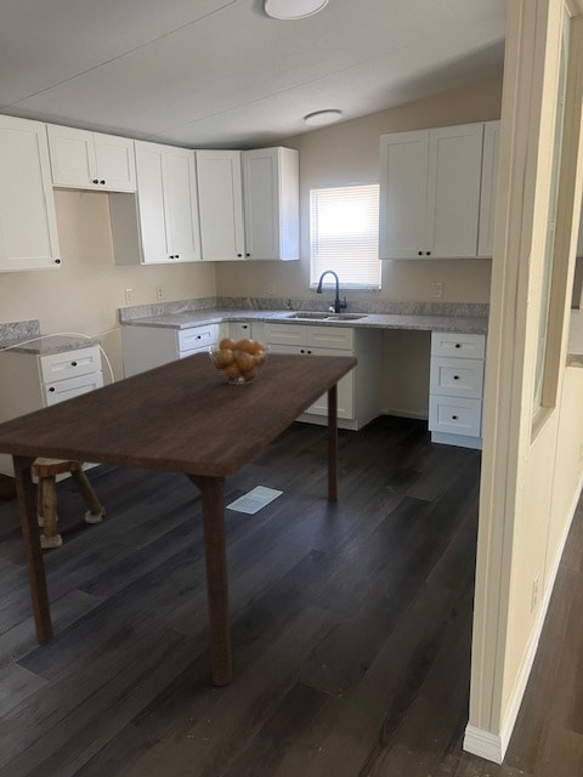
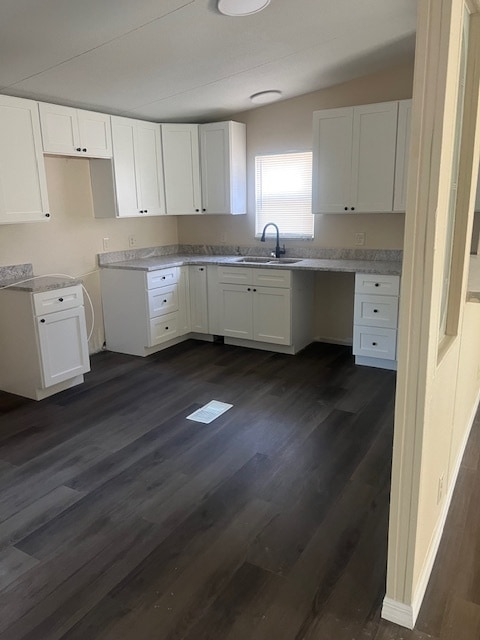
- dining table [0,350,358,687]
- stool [32,458,106,549]
- fruit basket [208,336,271,385]
